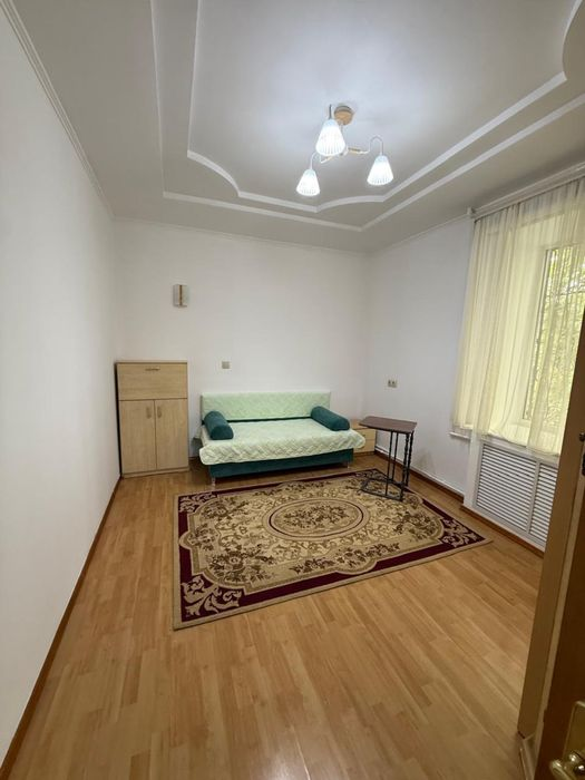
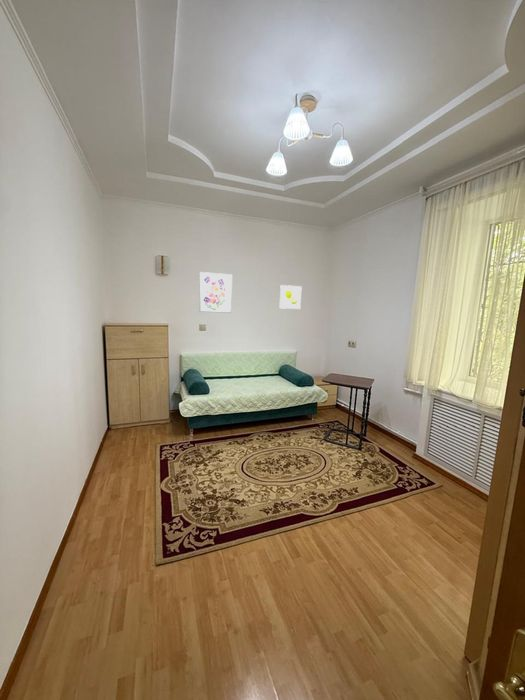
+ wall art [199,271,233,314]
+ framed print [279,284,303,310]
